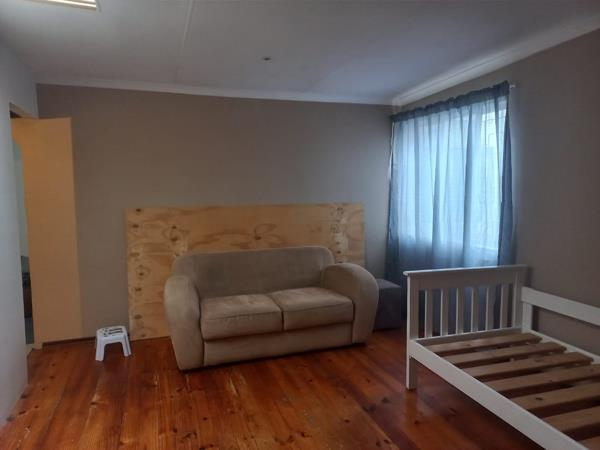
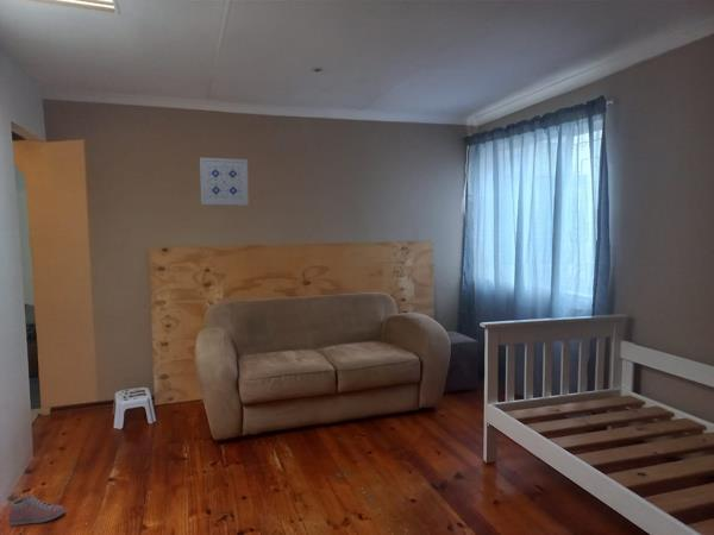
+ wall art [199,157,250,207]
+ sneaker [7,492,67,527]
